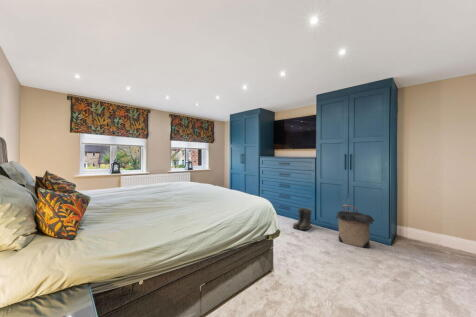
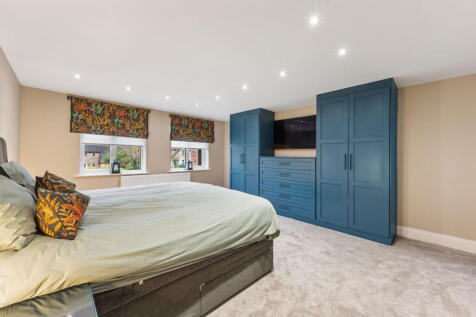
- boots [292,207,313,231]
- laundry hamper [335,204,375,249]
